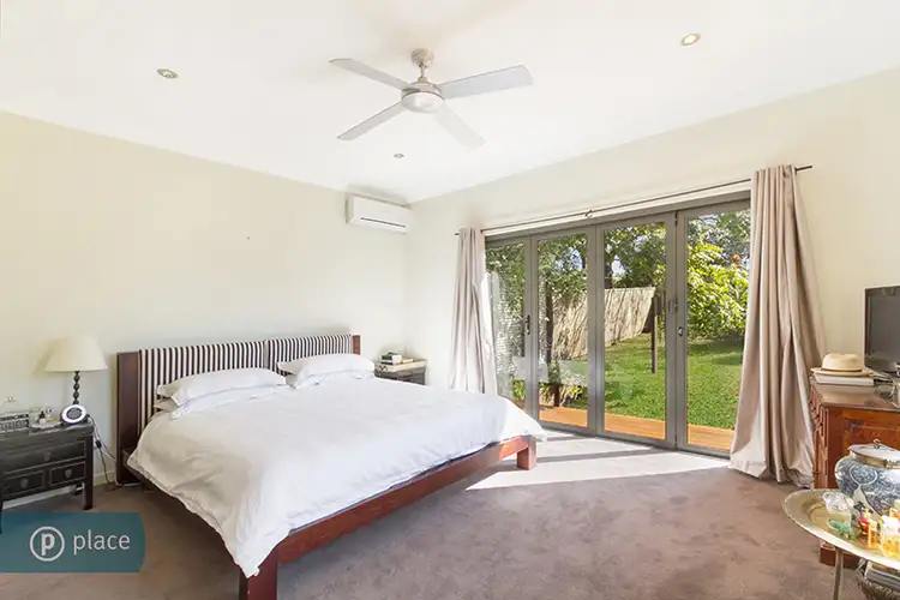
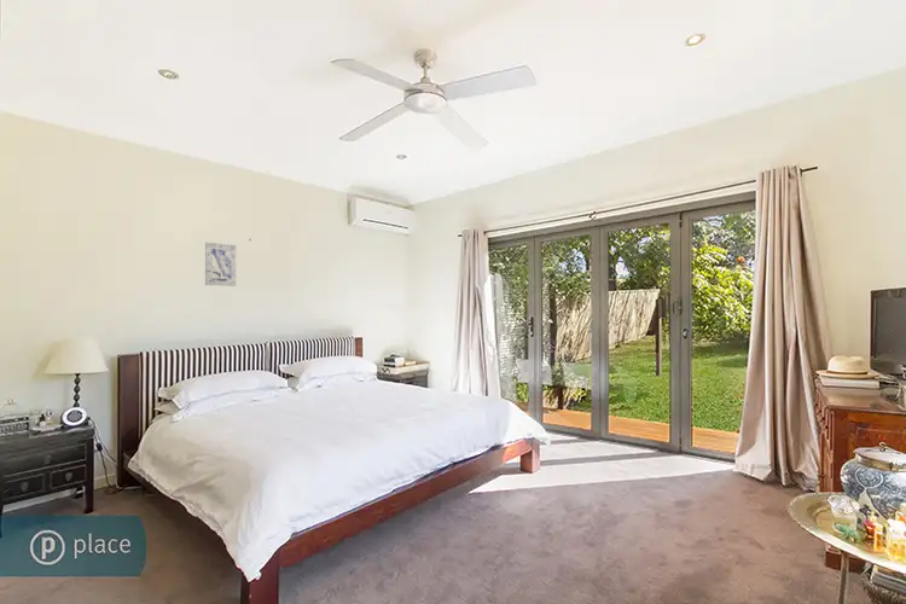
+ wall art [204,240,237,288]
